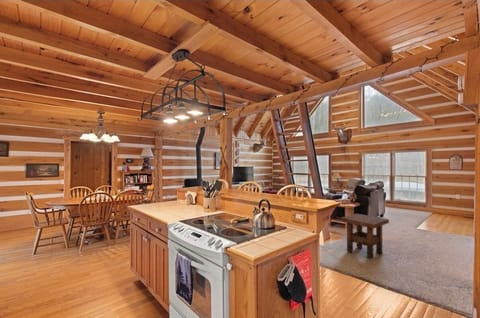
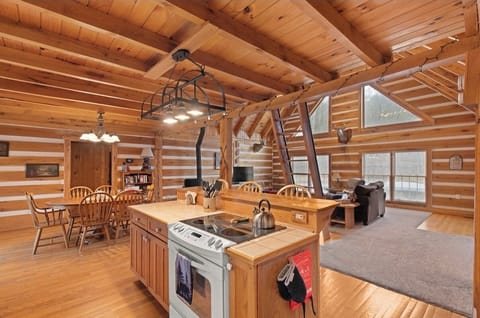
- side table [340,213,390,260]
